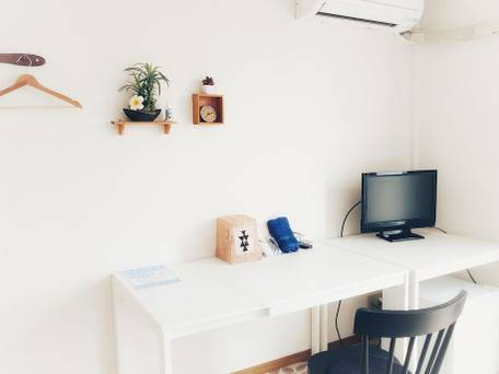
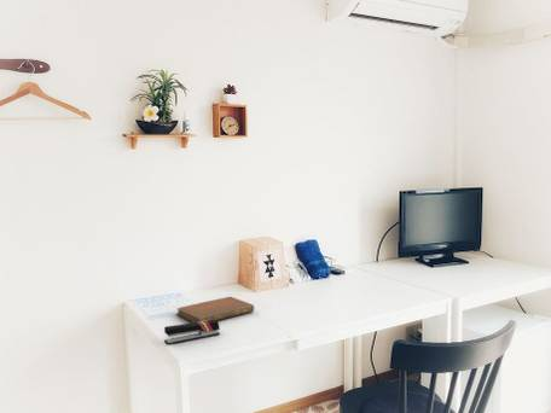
+ notebook [175,296,255,324]
+ stapler [163,320,221,345]
